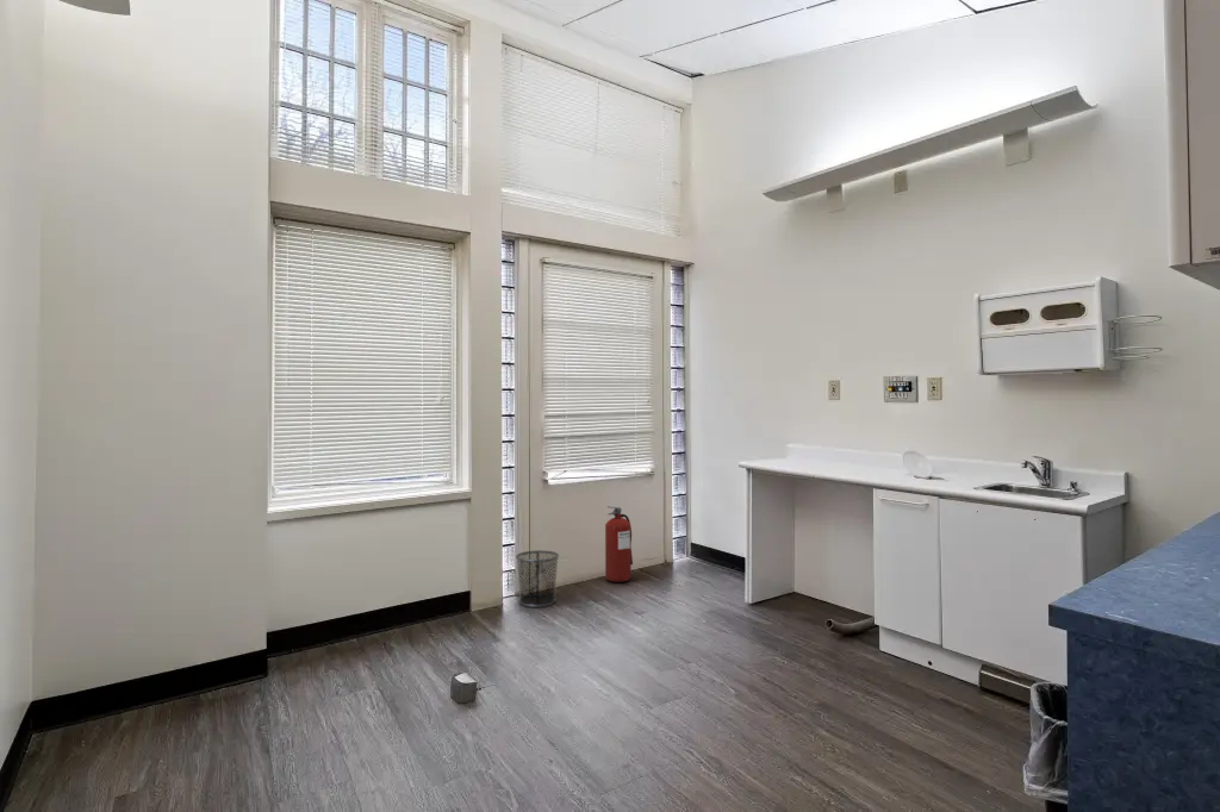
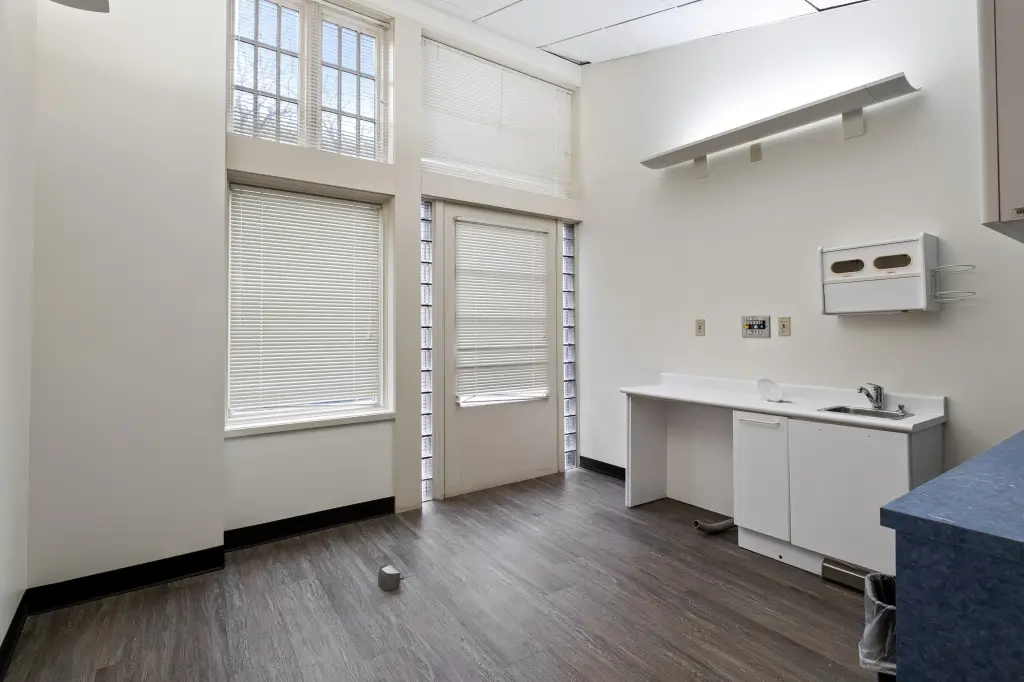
- fire extinguisher [604,505,634,583]
- waste bin [515,549,560,608]
